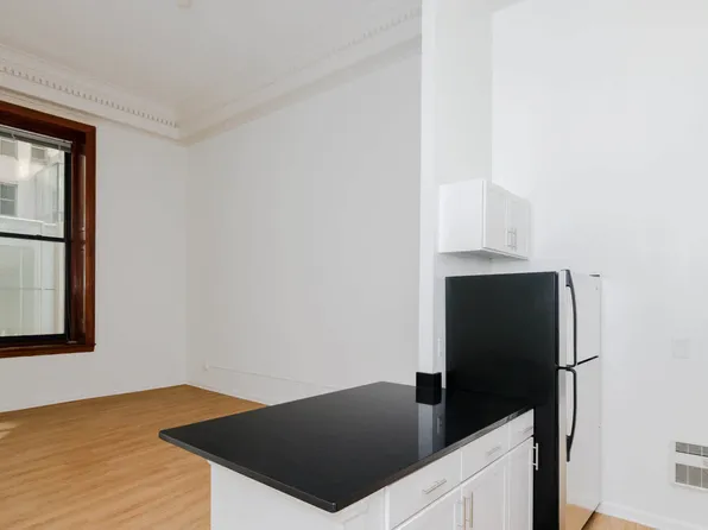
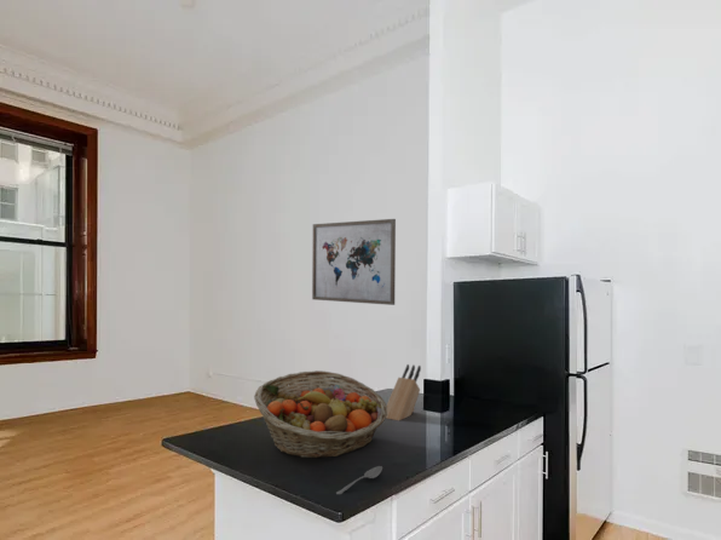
+ knife block [385,363,422,421]
+ fruit basket [253,369,387,459]
+ spoon [335,465,383,495]
+ wall art [311,218,397,306]
